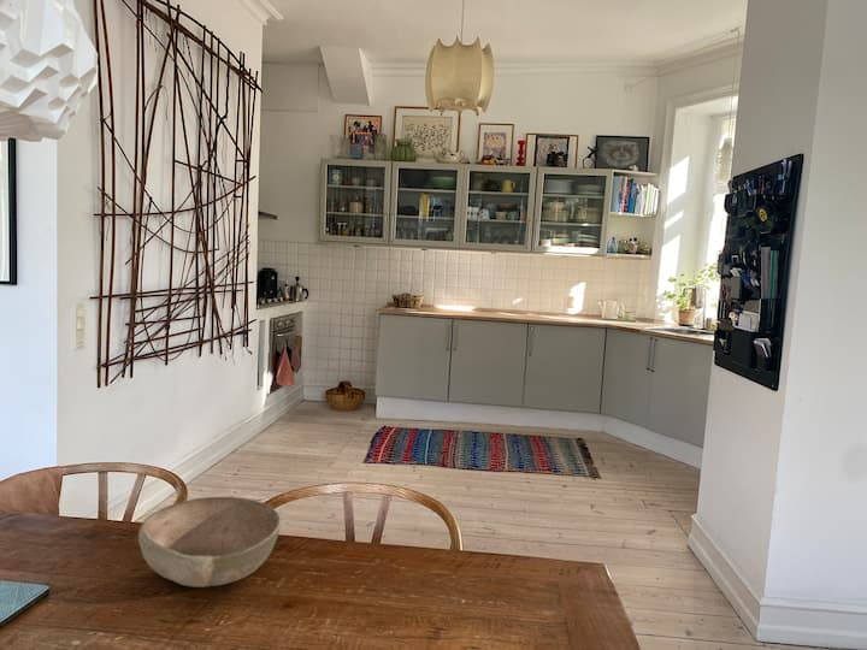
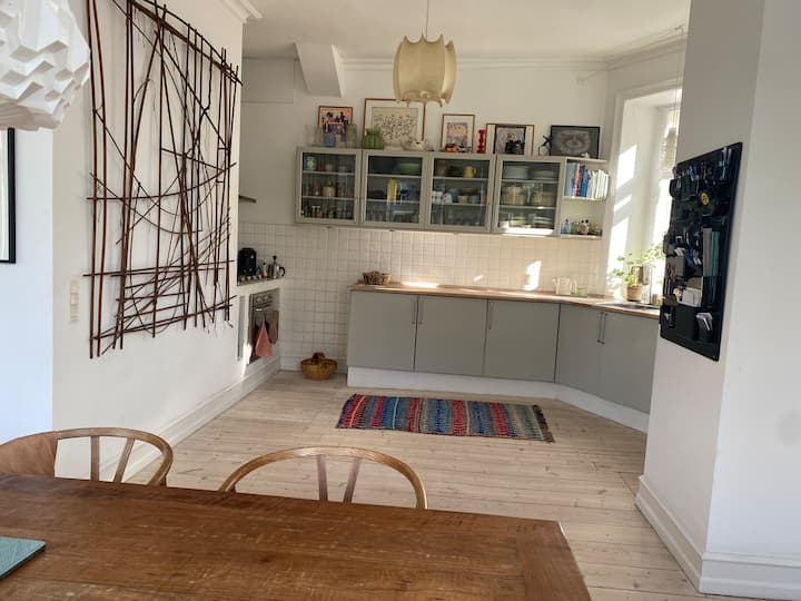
- bowl [137,496,282,589]
